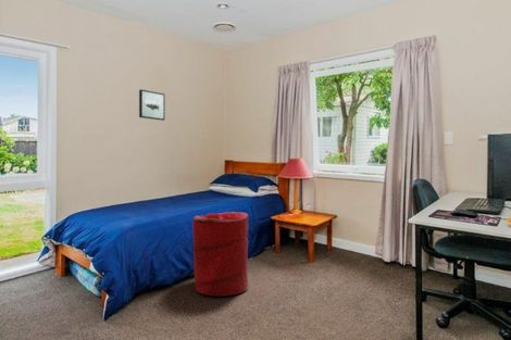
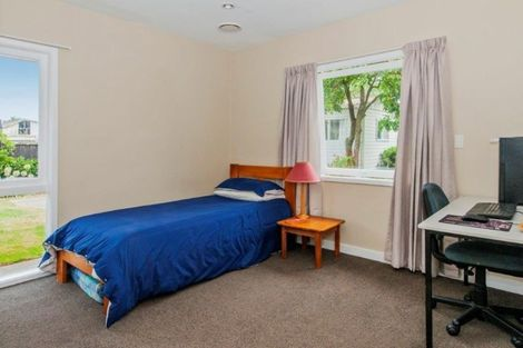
- laundry hamper [191,211,250,298]
- wall art [138,88,166,122]
